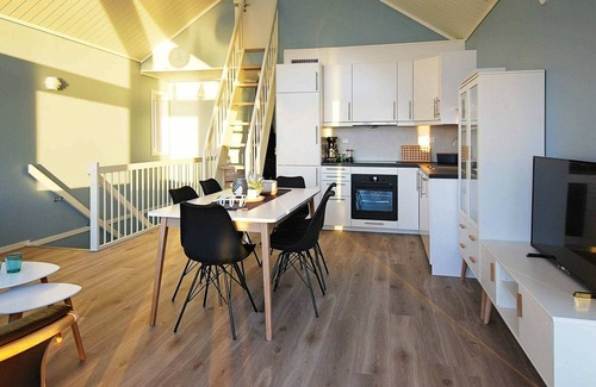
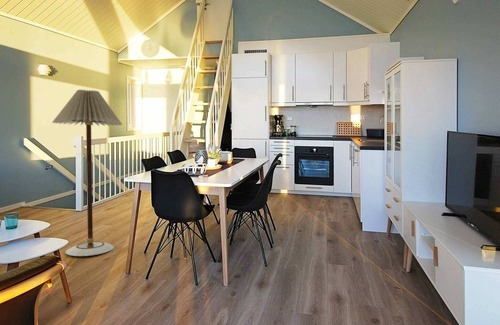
+ floor lamp [51,89,123,257]
